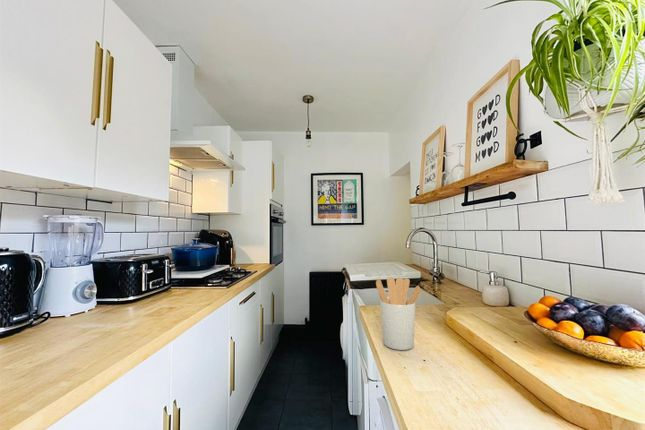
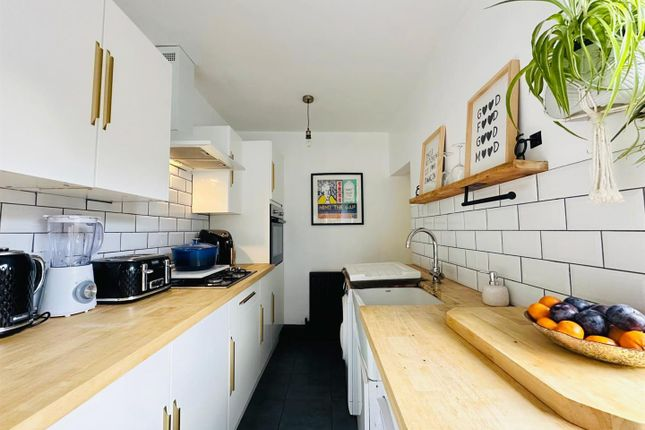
- utensil holder [375,276,423,351]
